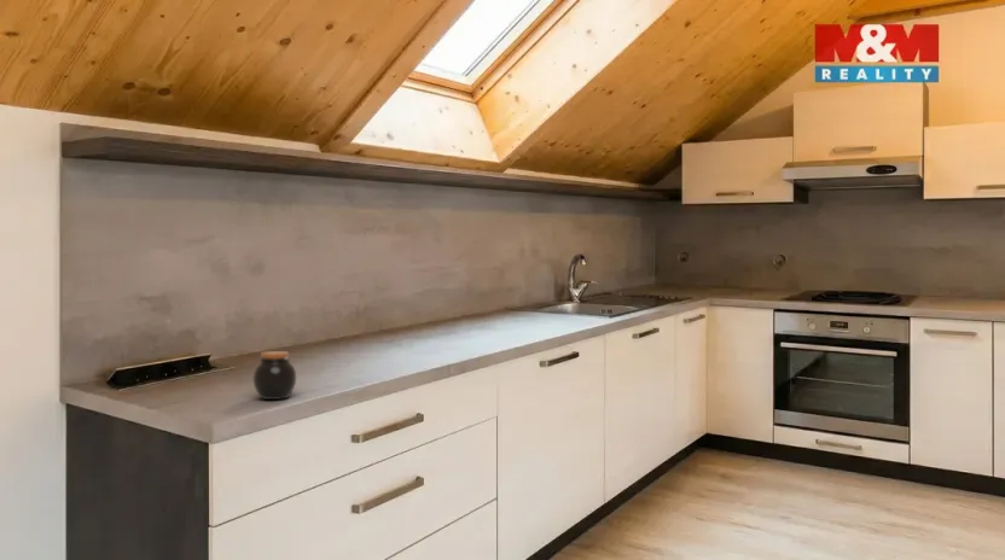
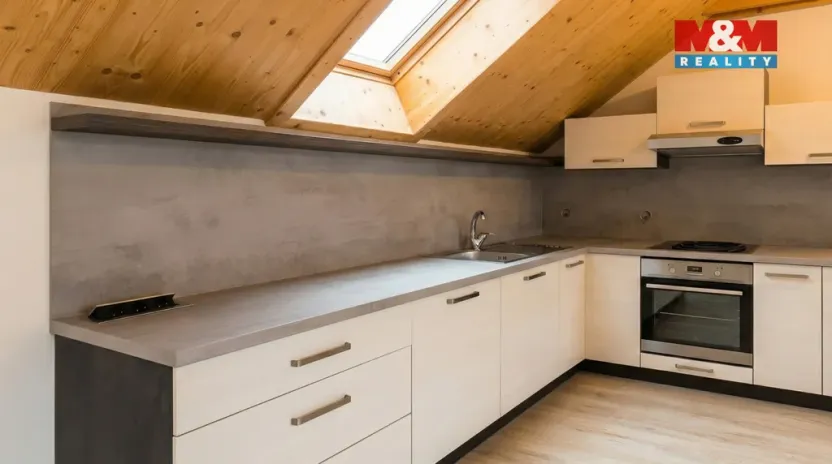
- jar [251,350,297,401]
